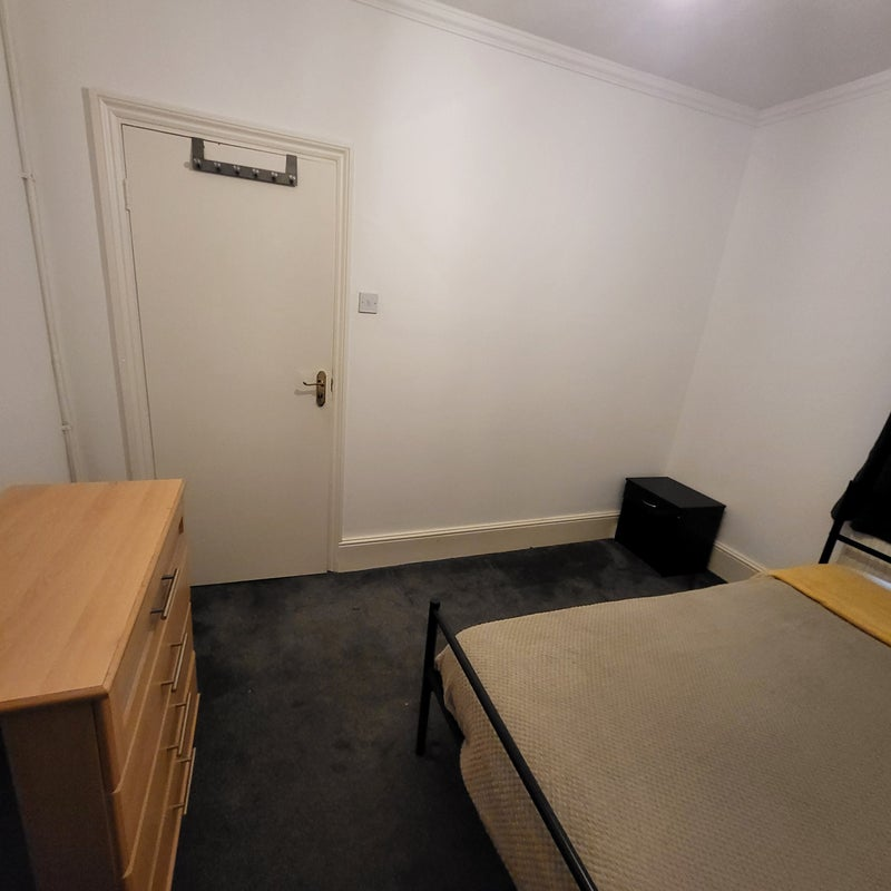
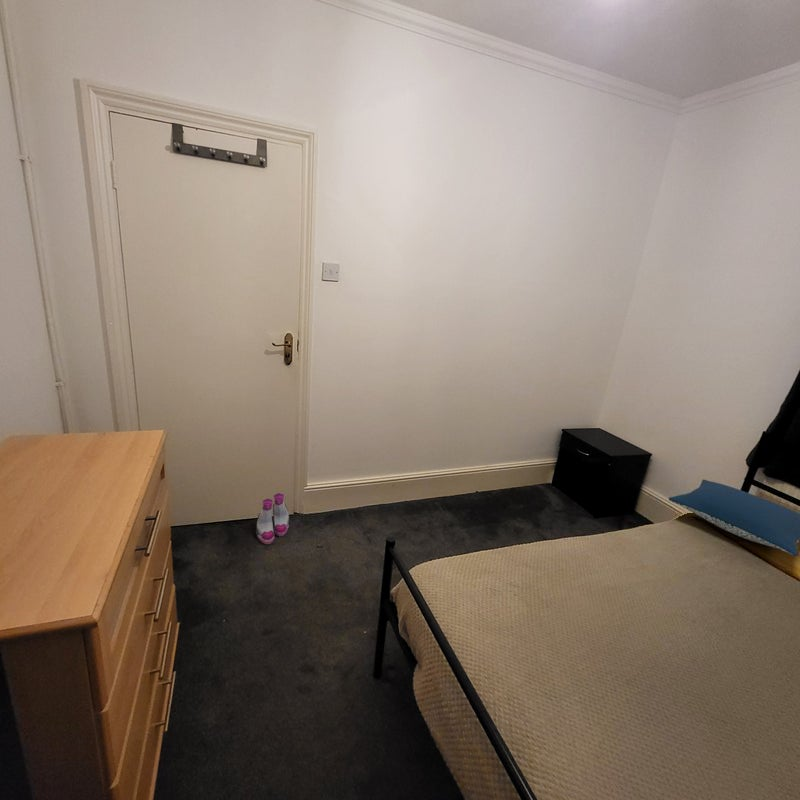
+ boots [255,492,291,545]
+ pillow [668,478,800,557]
